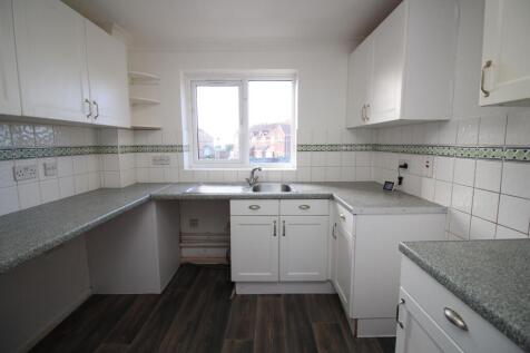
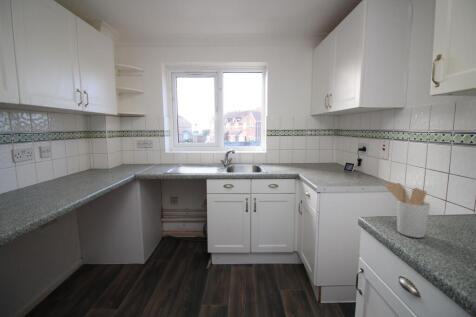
+ utensil holder [383,182,431,239]
